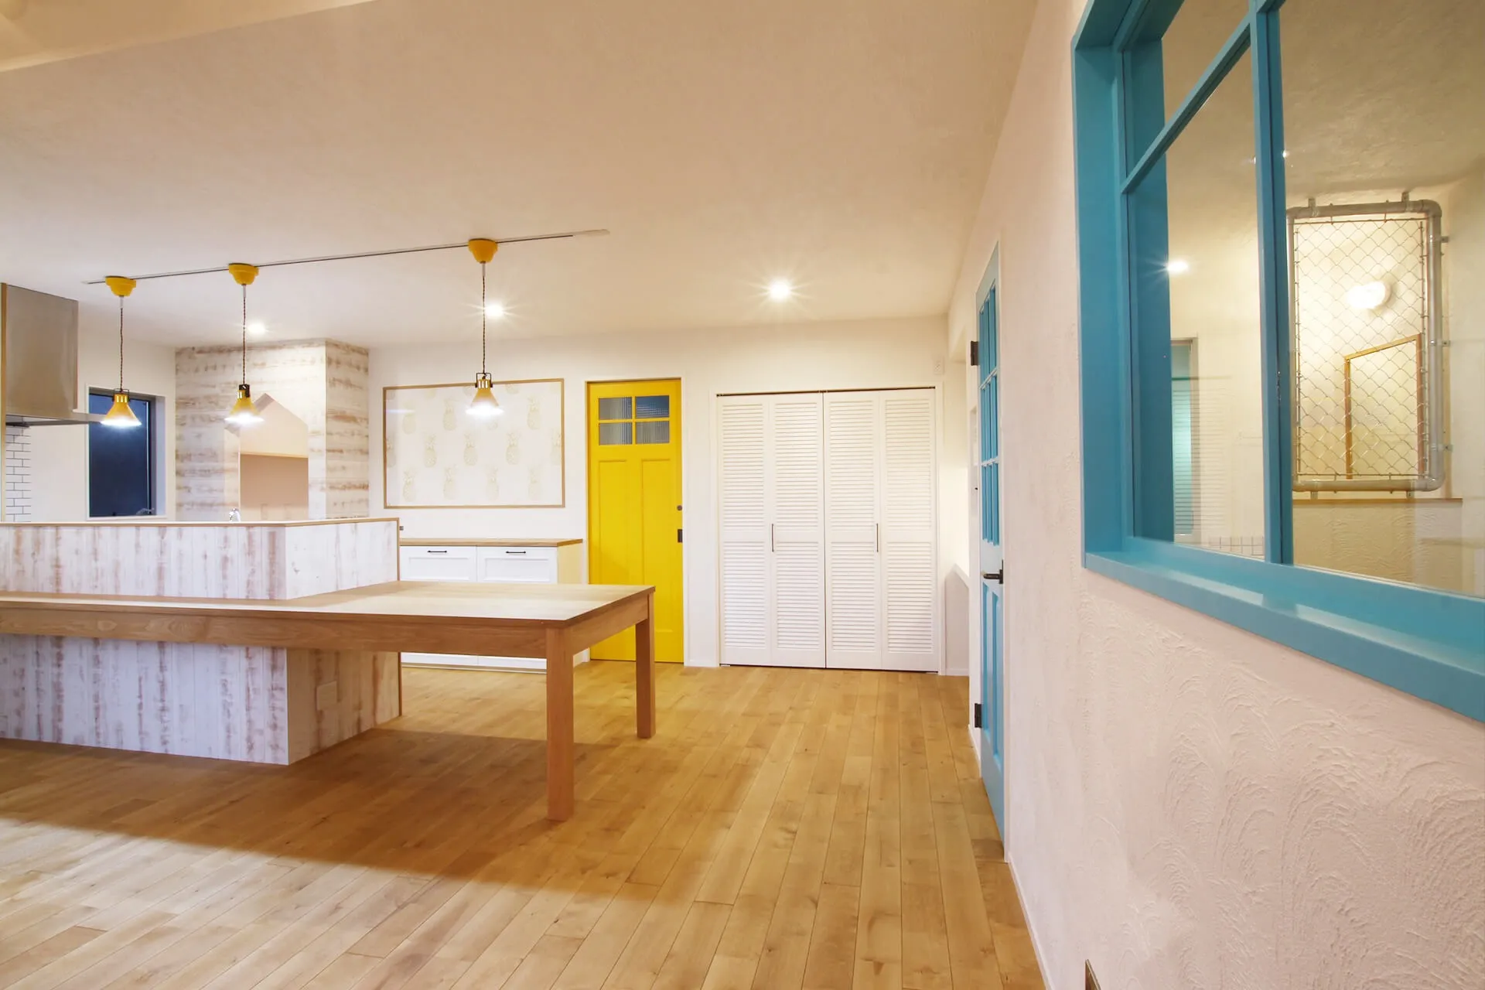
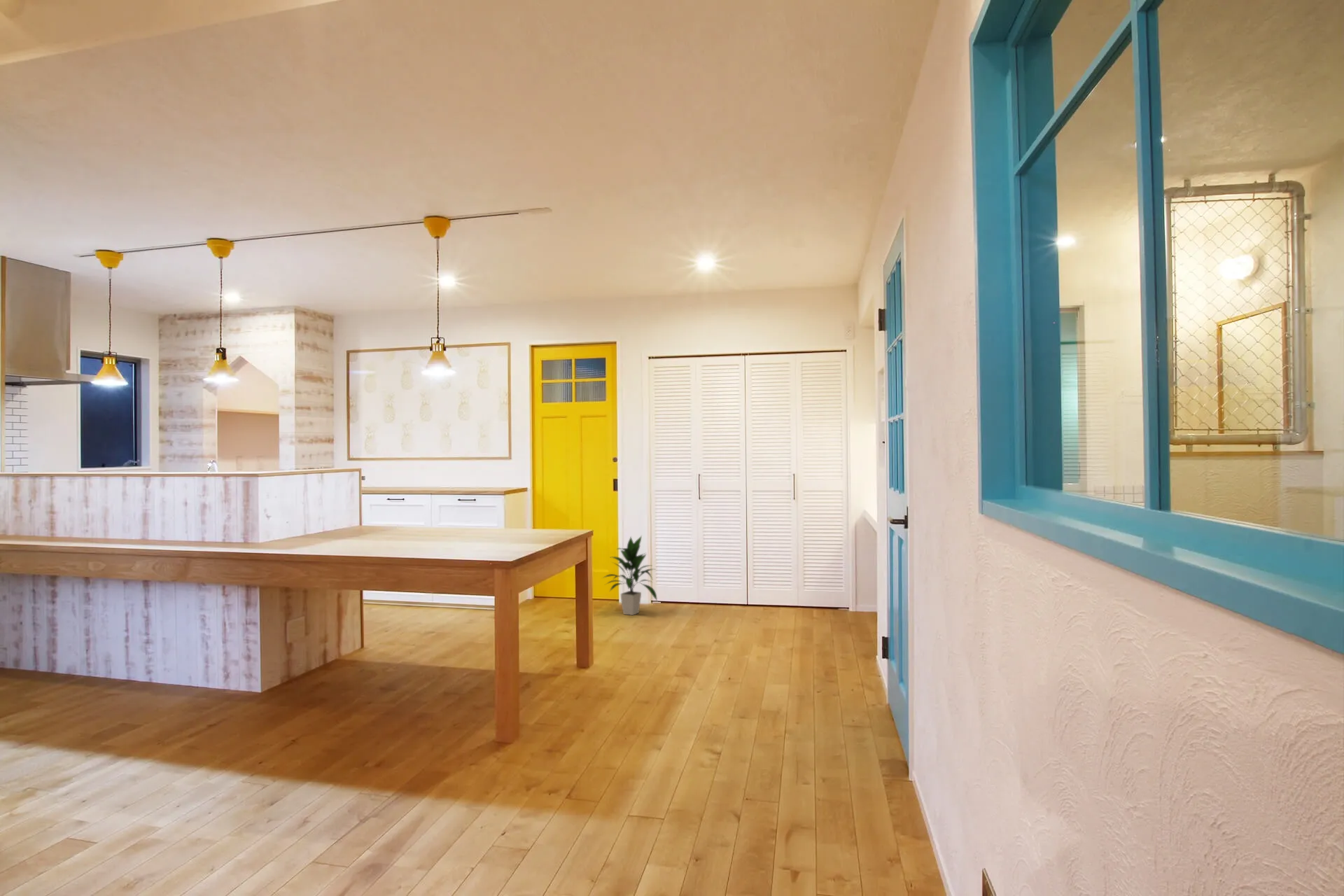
+ indoor plant [601,535,658,616]
